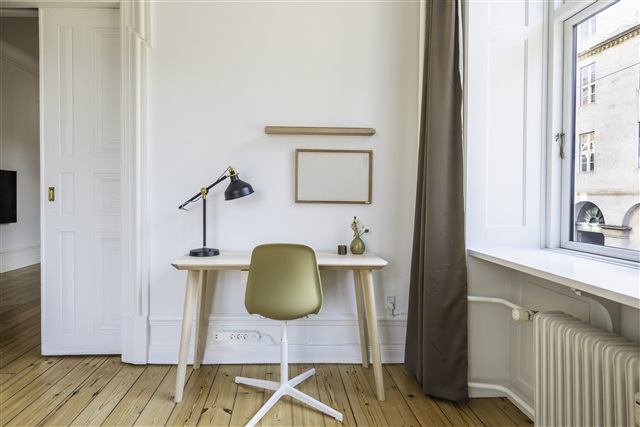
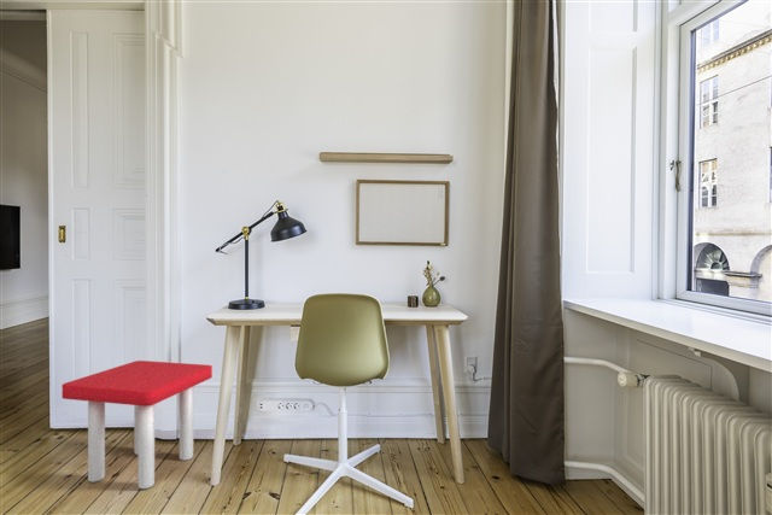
+ stool [62,359,214,490]
